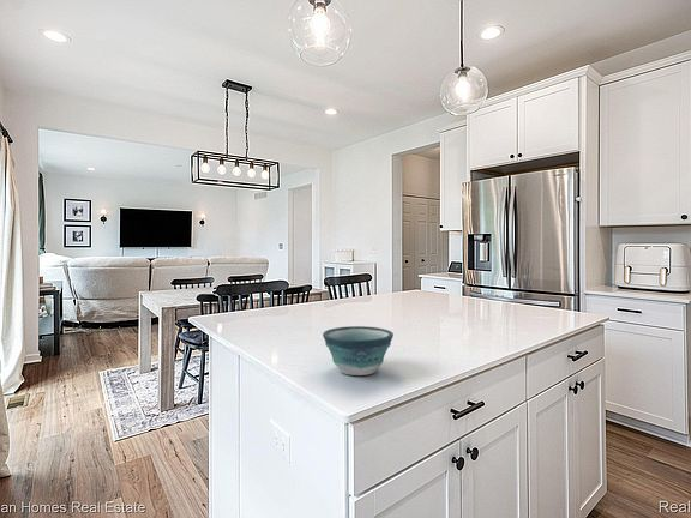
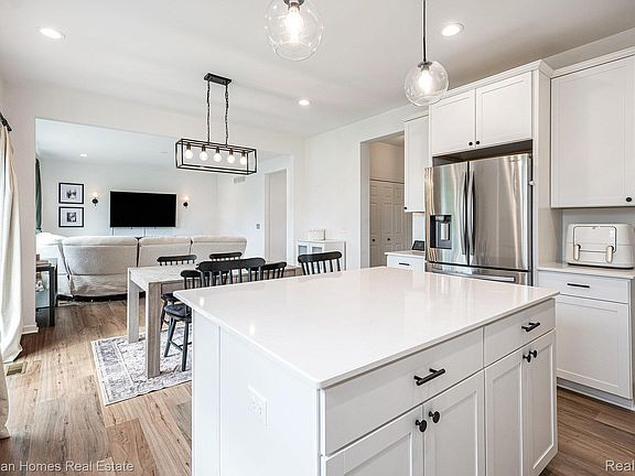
- bowl [322,325,395,377]
